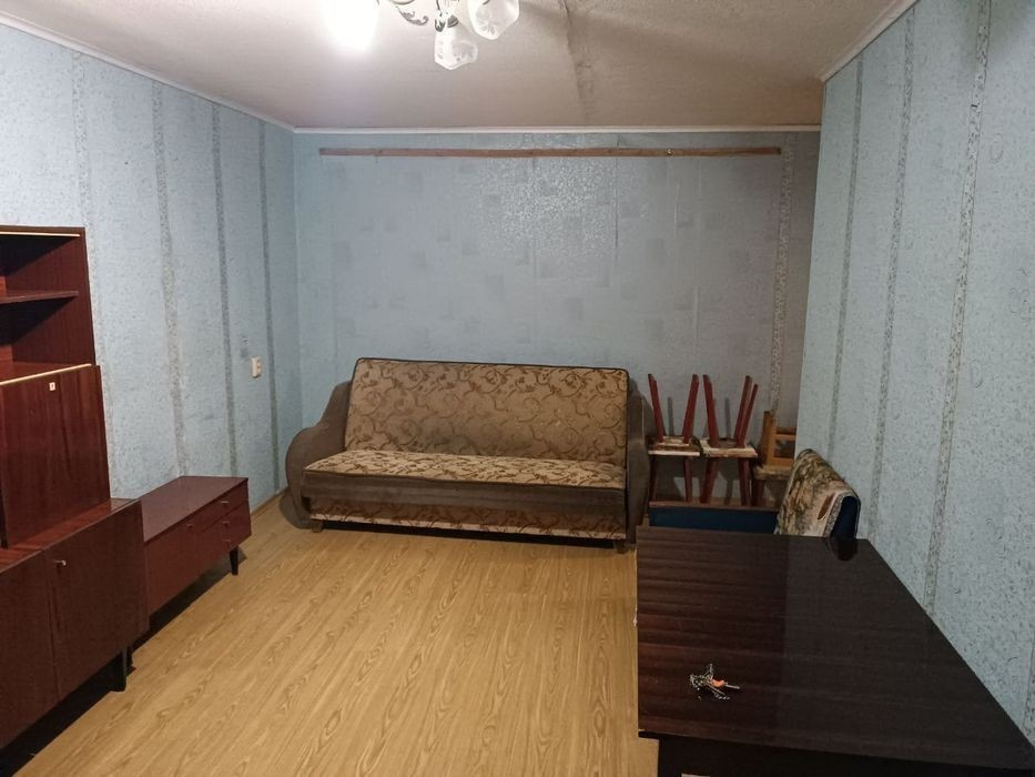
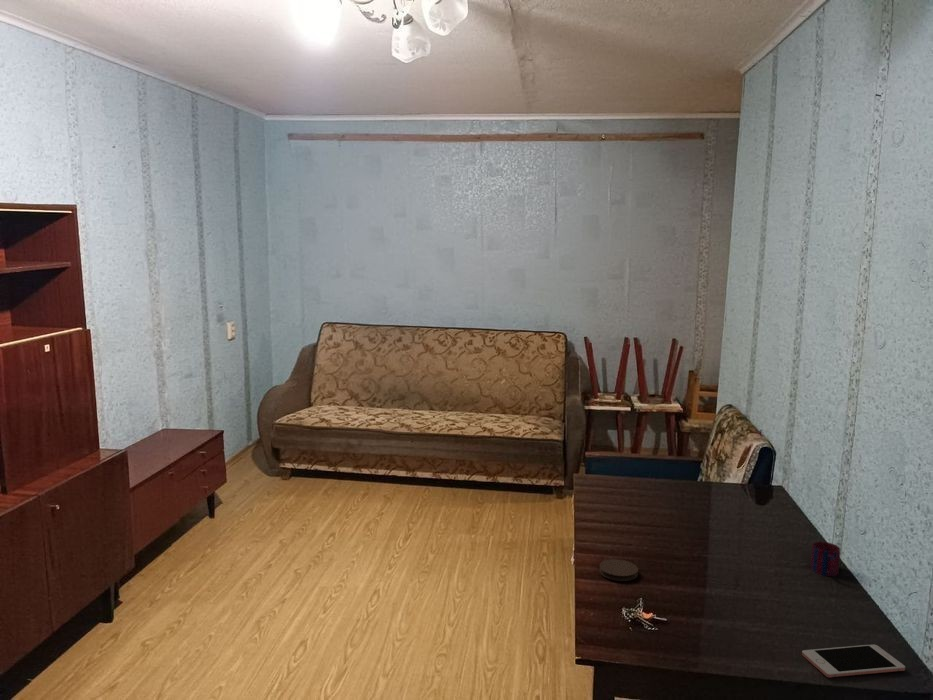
+ mug [810,541,841,577]
+ cell phone [801,644,906,678]
+ coaster [598,558,639,582]
